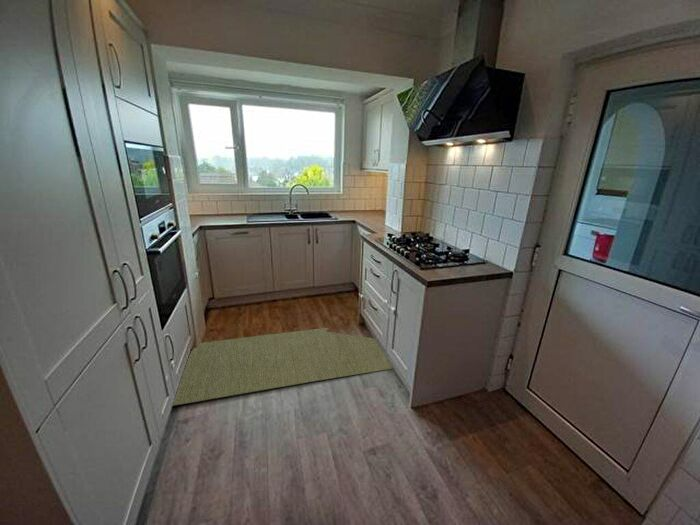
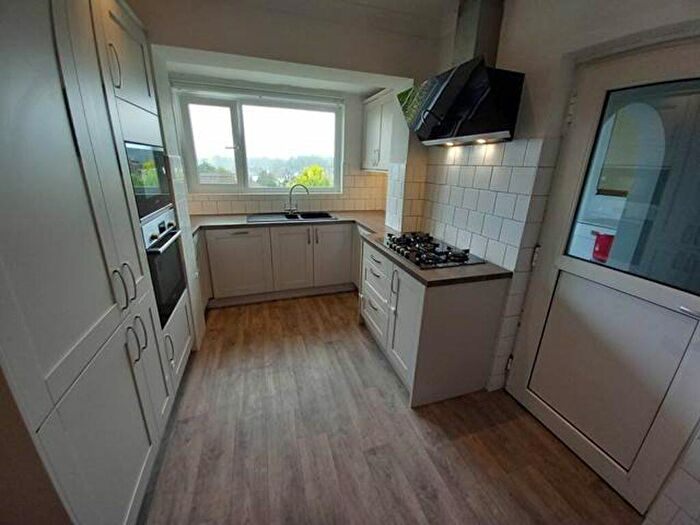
- rug [172,326,395,407]
